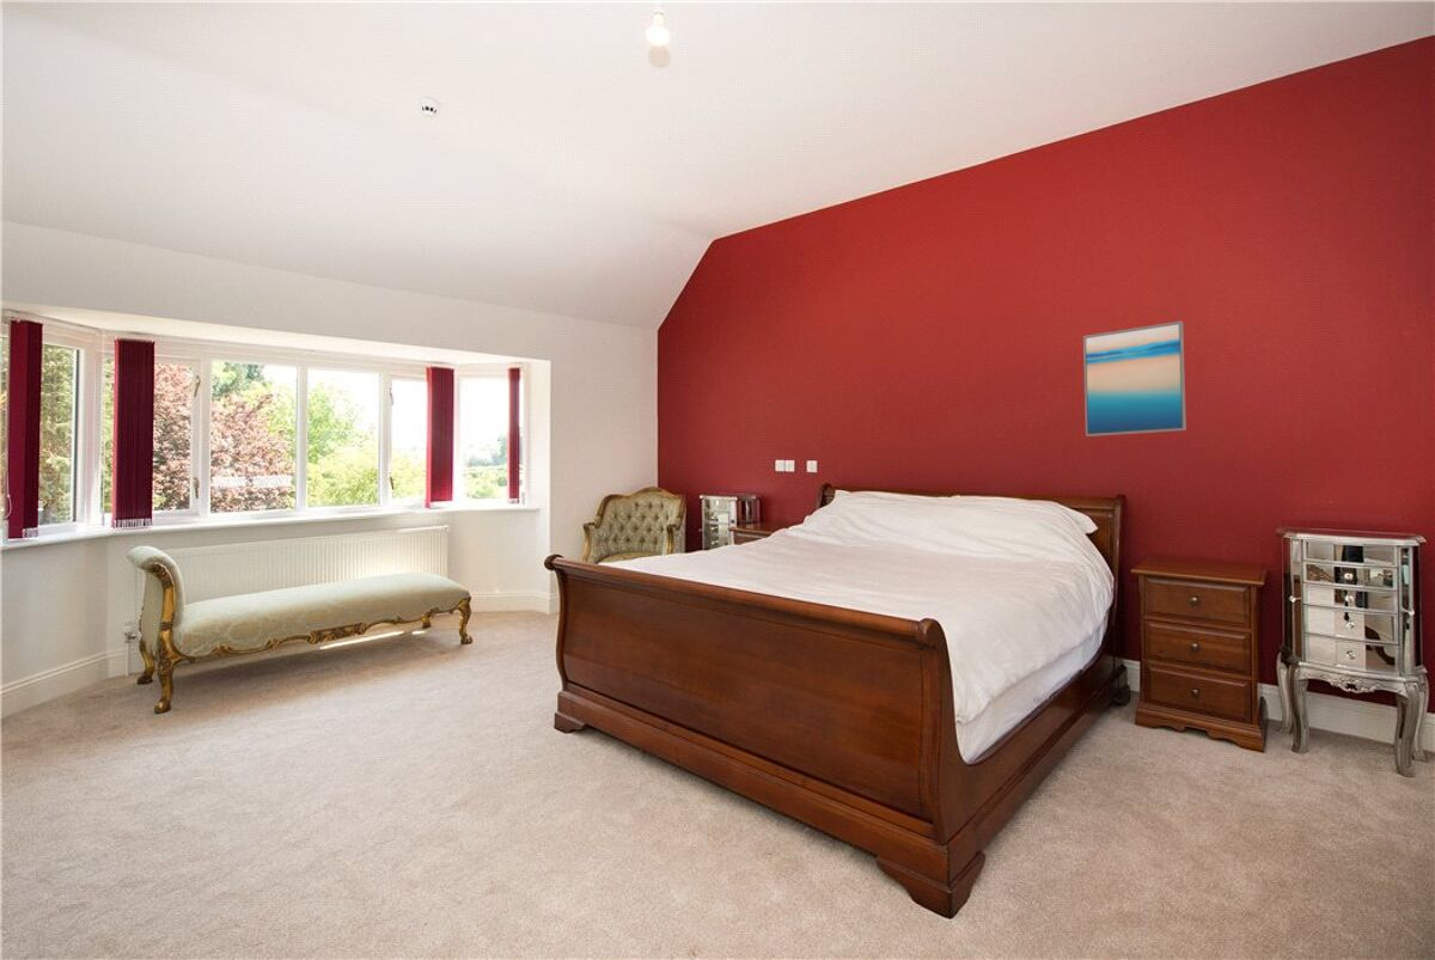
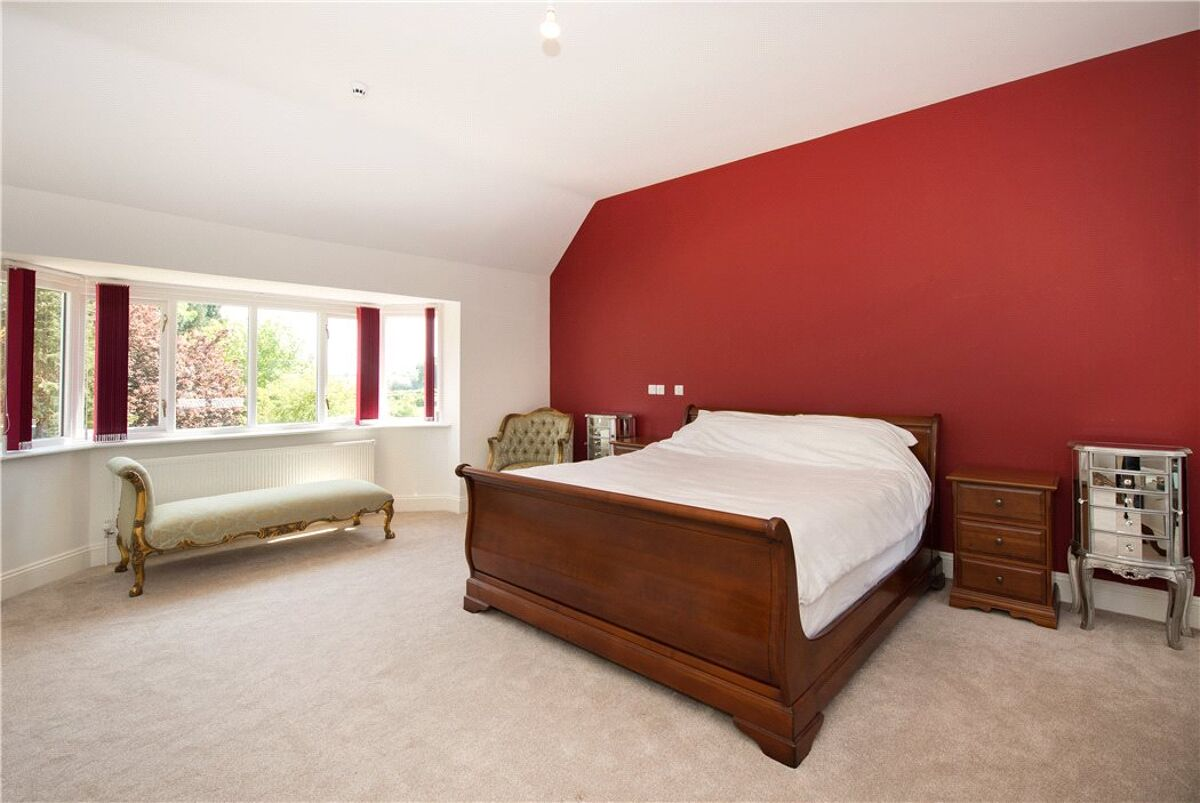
- wall art [1082,320,1187,438]
